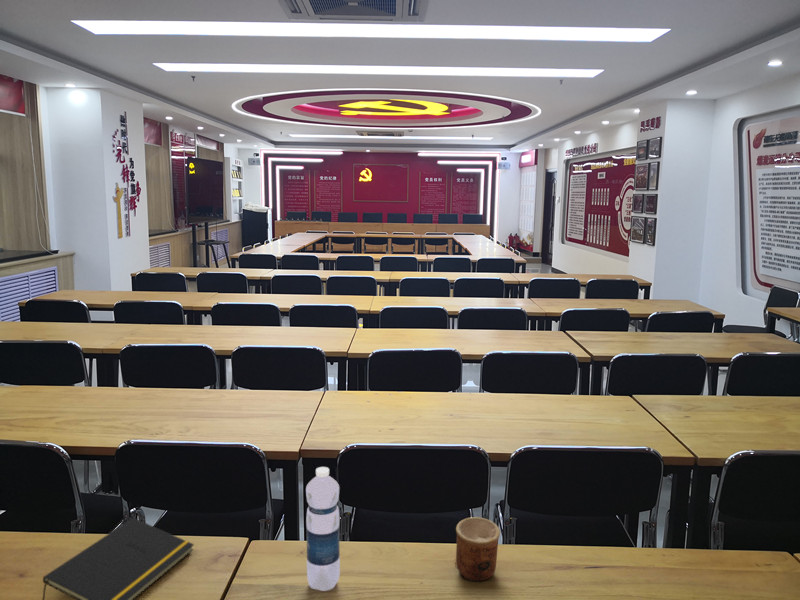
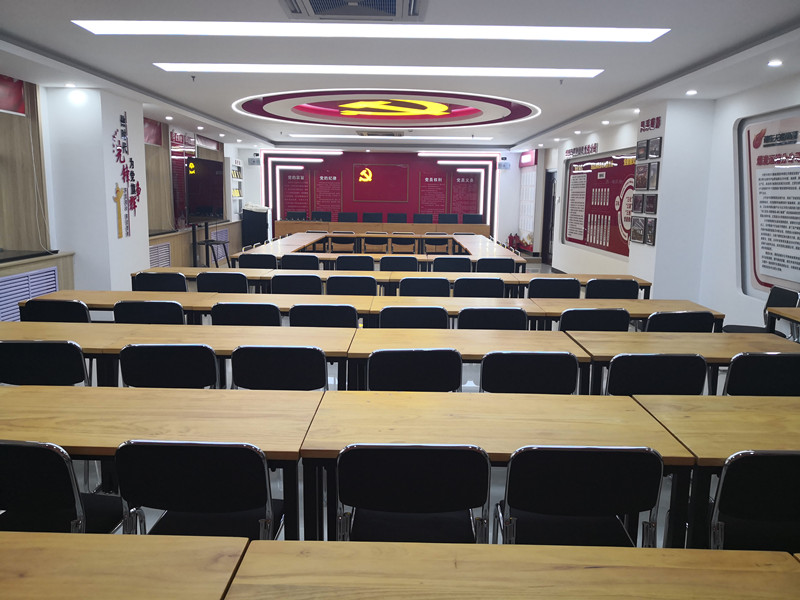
- water bottle [305,466,341,592]
- notepad [41,517,195,600]
- cup [455,516,501,582]
